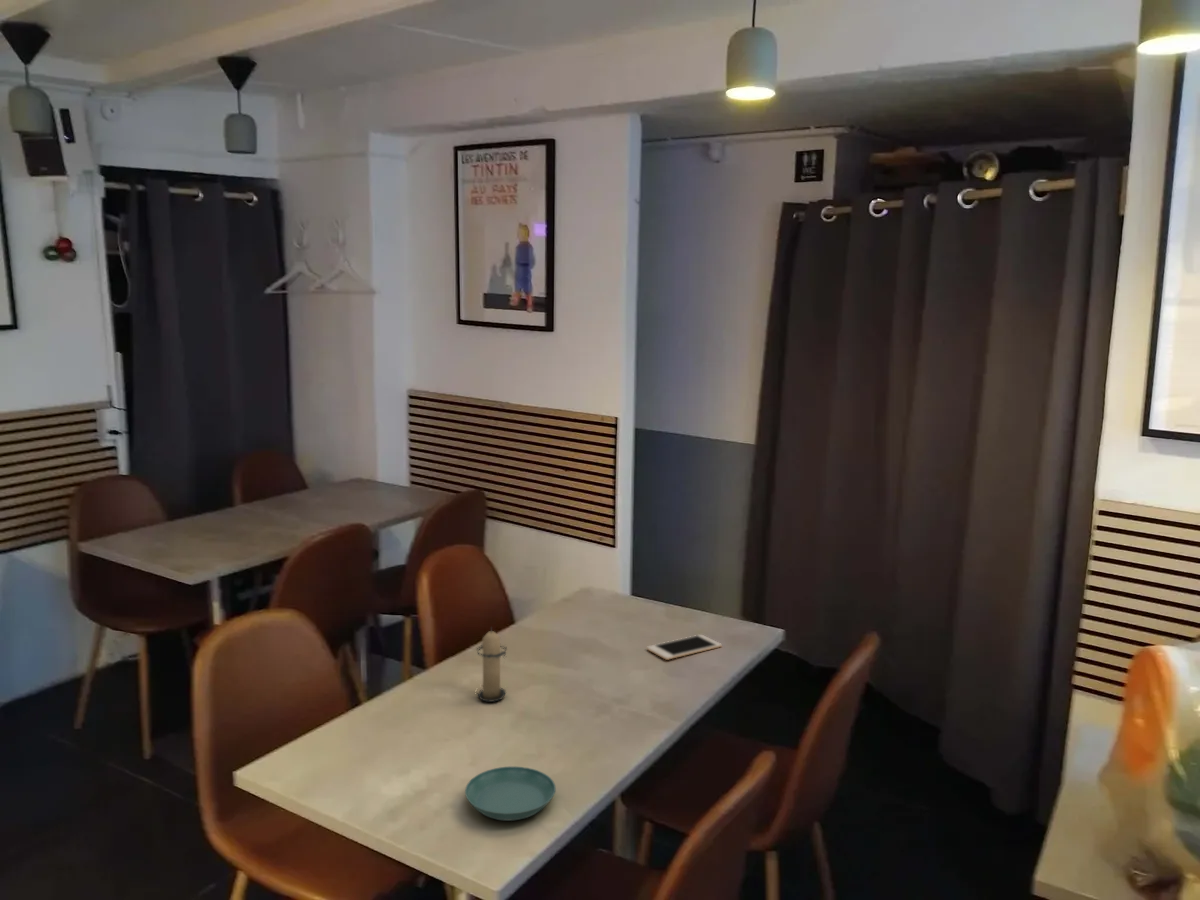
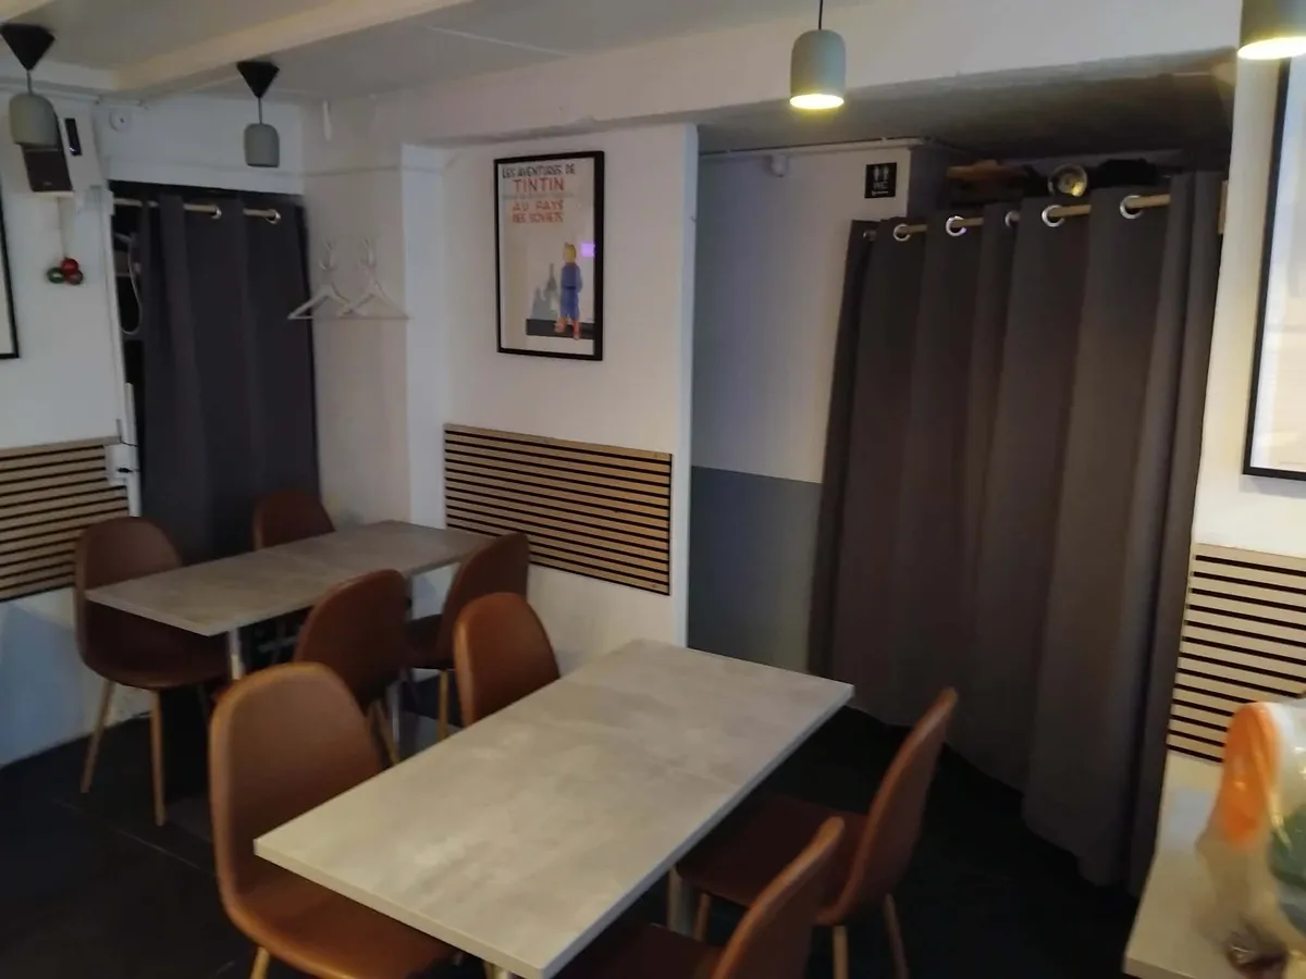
- cell phone [646,634,723,661]
- candle [475,626,508,703]
- saucer [464,765,557,822]
